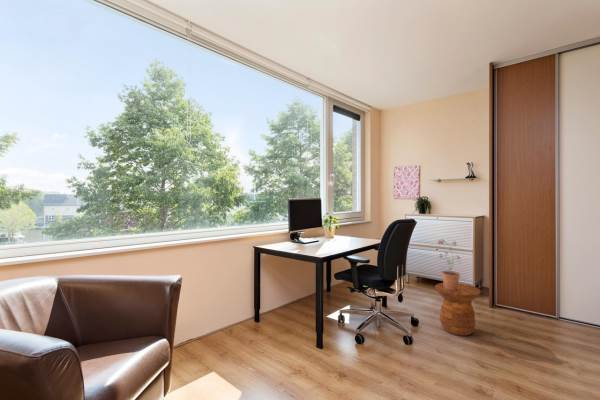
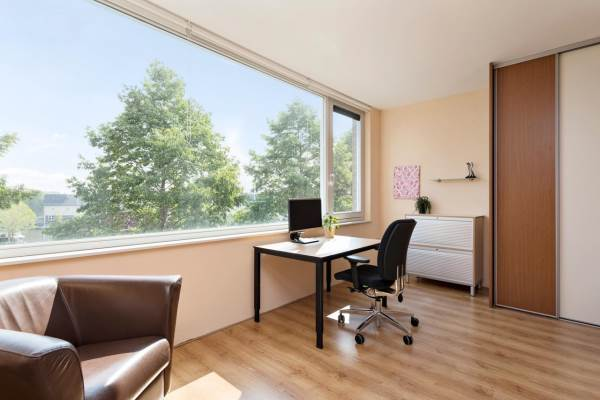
- side table [434,282,482,337]
- potted plant [437,239,462,290]
